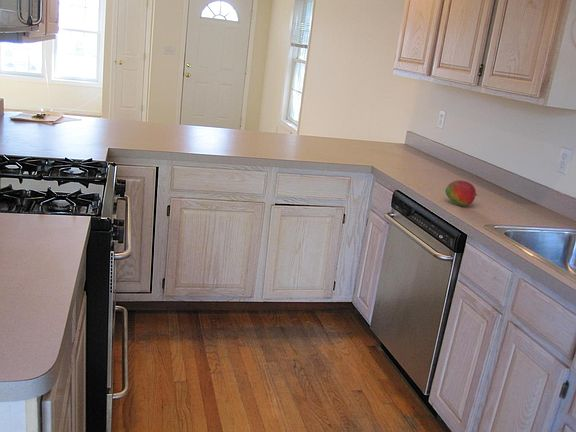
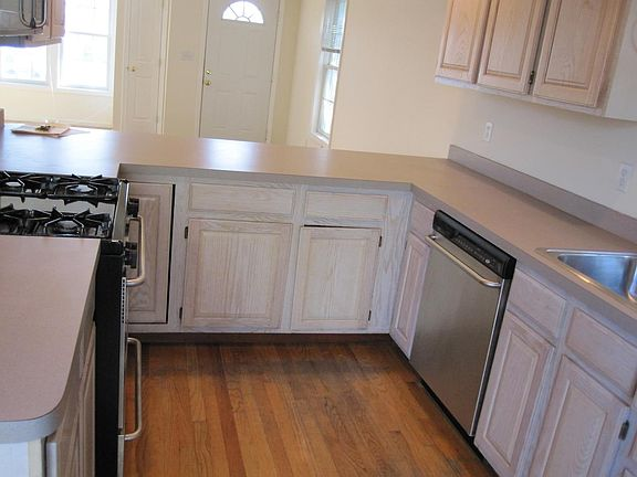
- fruit [444,179,478,207]
